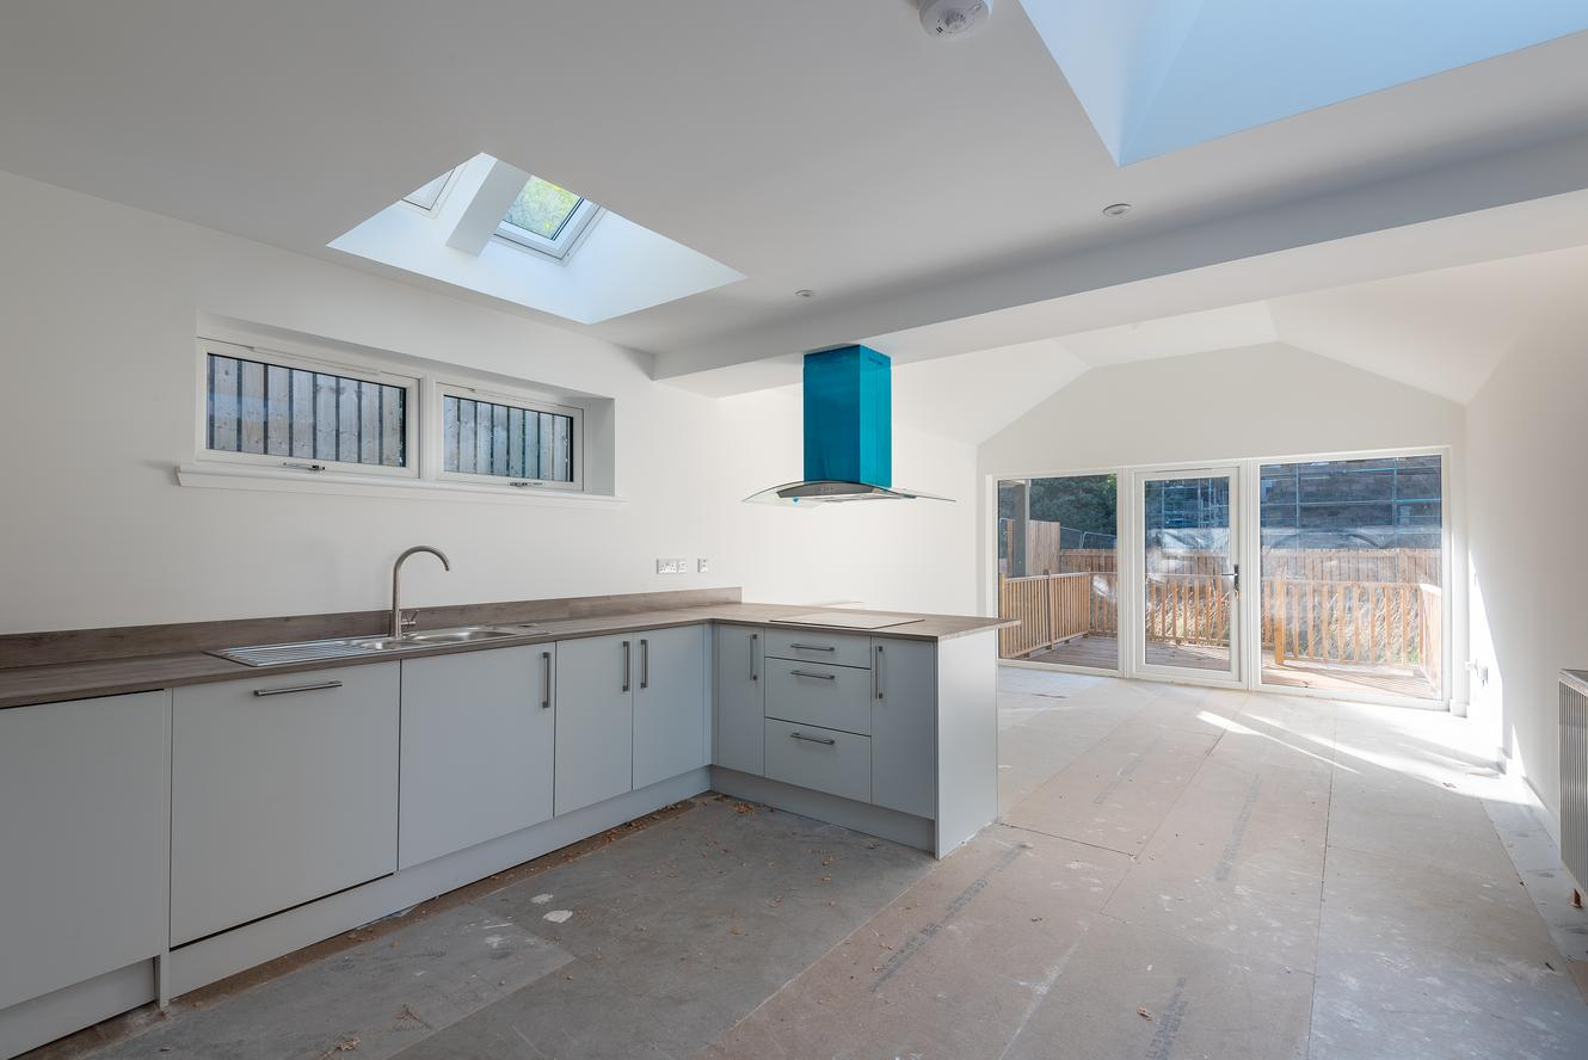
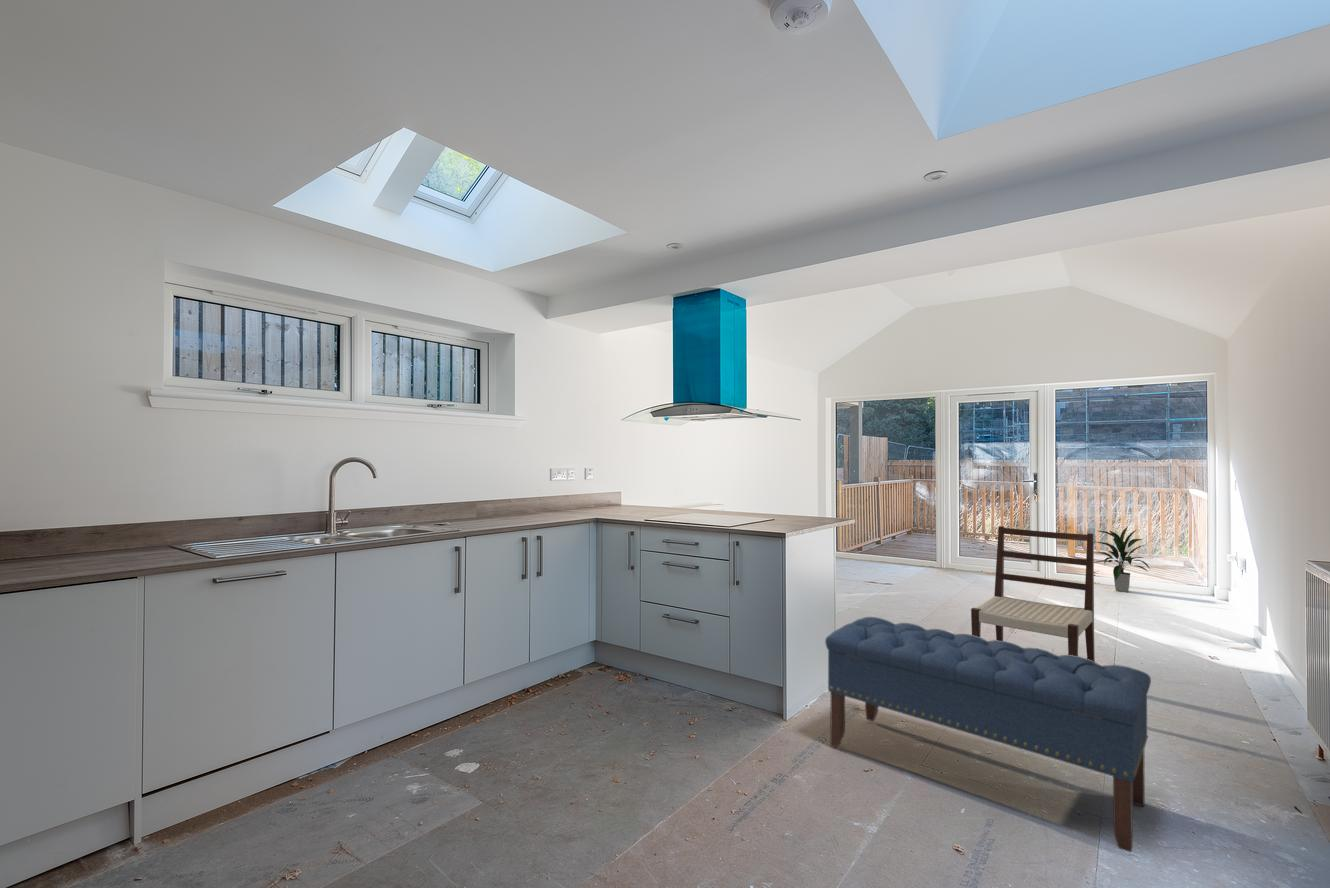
+ bench [824,616,1152,853]
+ chair [970,525,1096,662]
+ indoor plant [1094,525,1151,593]
